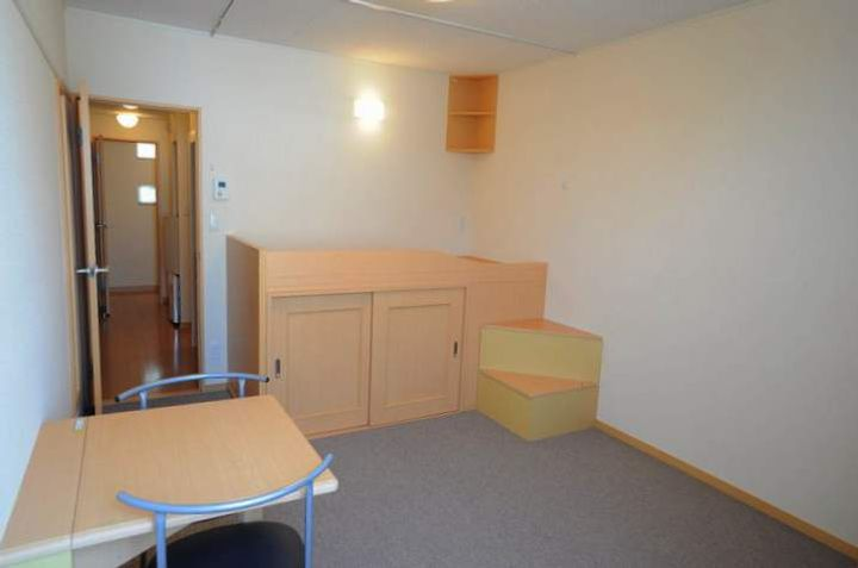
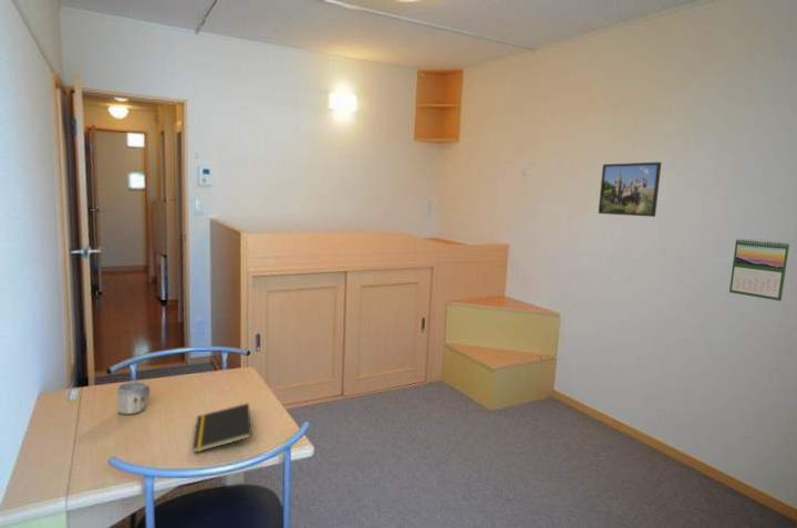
+ mug [116,381,151,415]
+ calendar [728,237,790,302]
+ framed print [597,161,662,218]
+ notepad [192,402,252,454]
